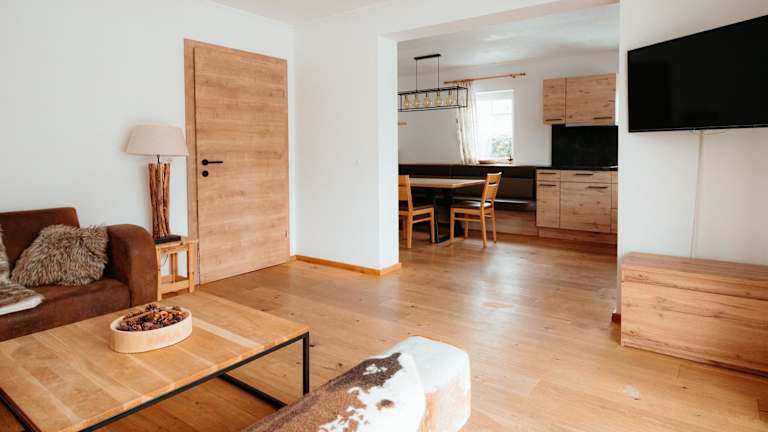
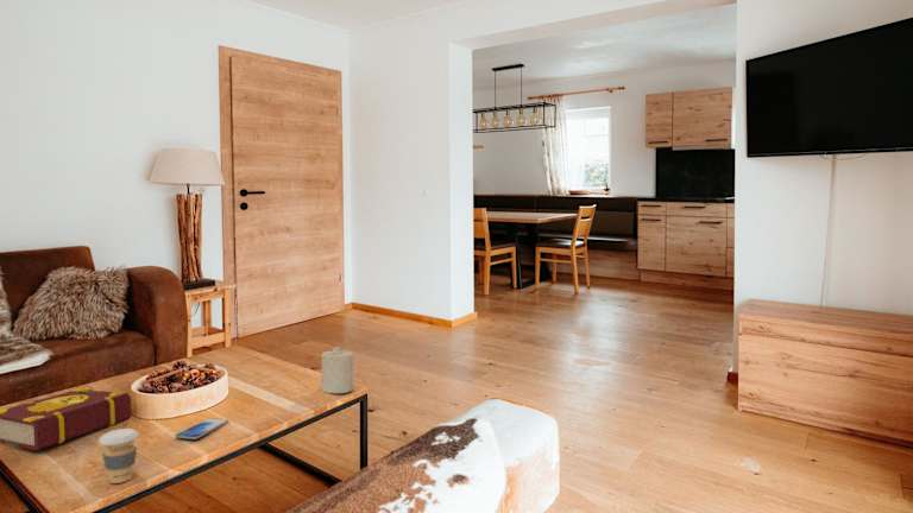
+ coffee cup [97,428,139,484]
+ book [0,386,132,452]
+ candle [320,346,354,394]
+ smartphone [174,418,229,441]
